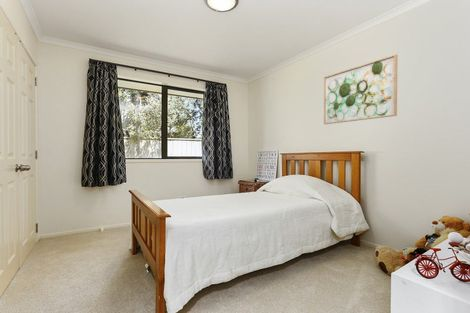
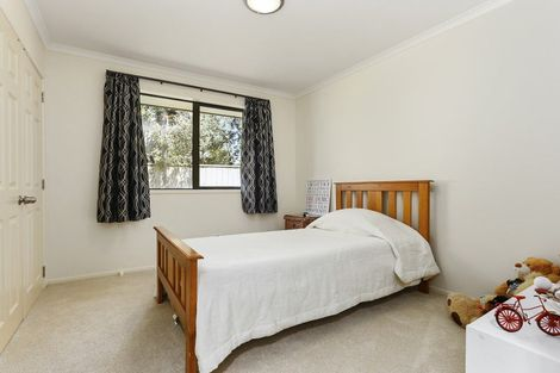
- wall art [323,53,398,125]
